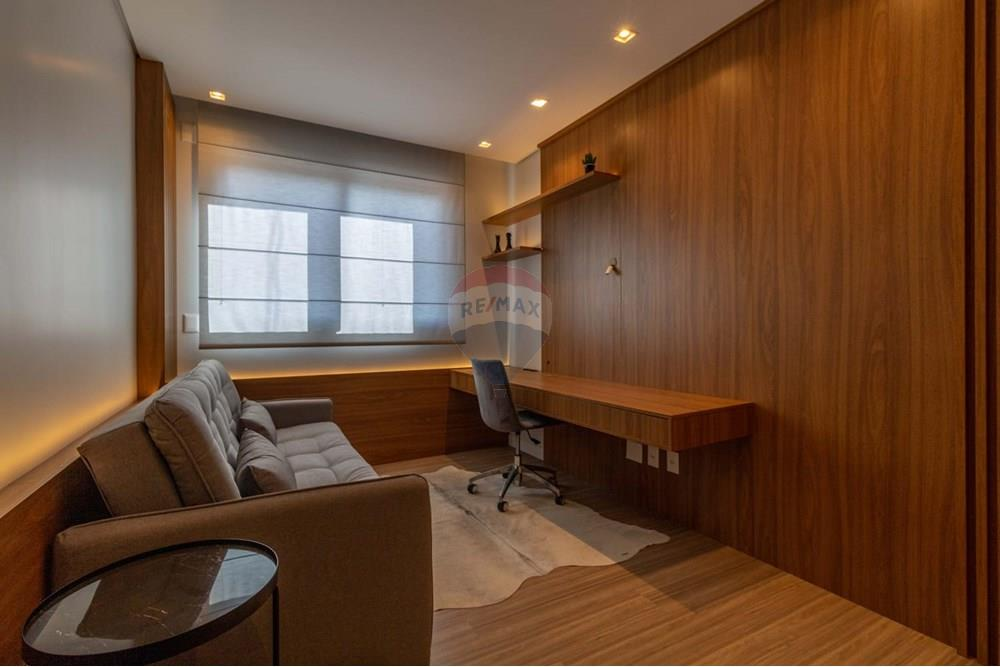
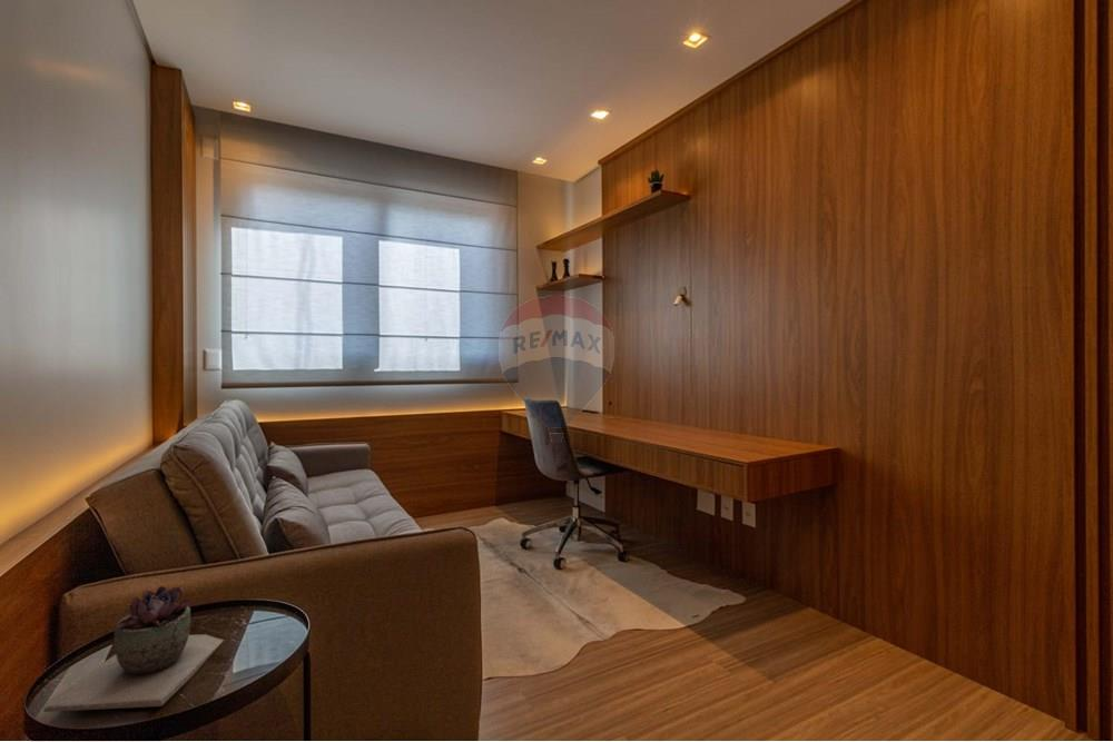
+ succulent plant [43,584,225,713]
